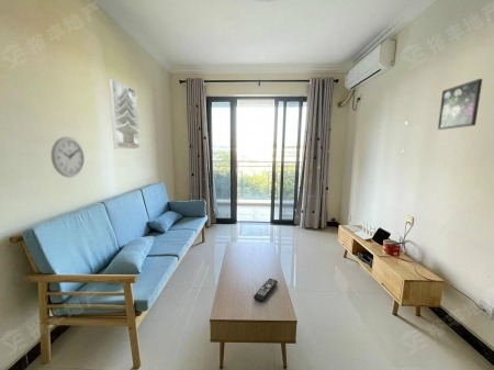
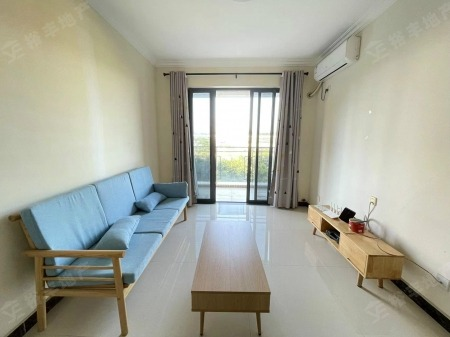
- remote control [252,278,279,303]
- wall clock [50,136,86,178]
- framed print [437,78,483,131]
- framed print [108,78,141,150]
